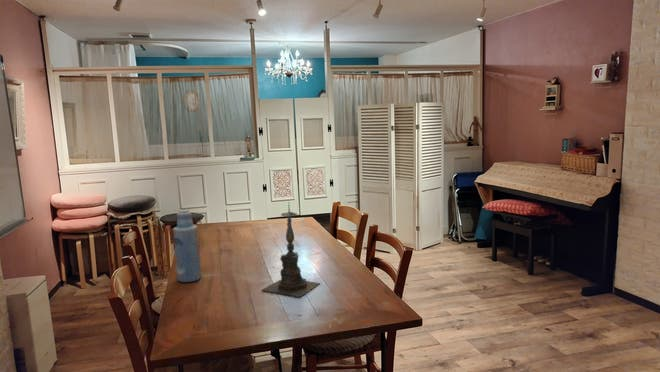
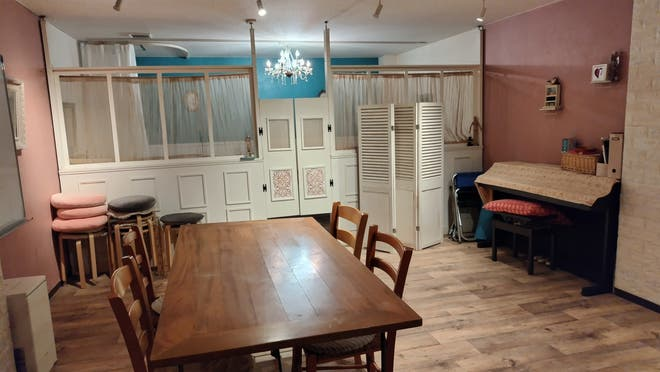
- bottle [172,209,202,283]
- candle holder [261,200,321,298]
